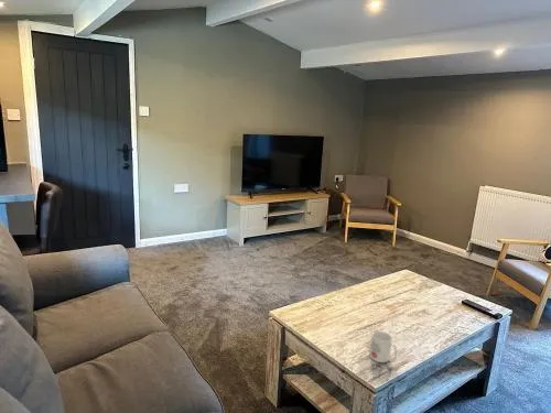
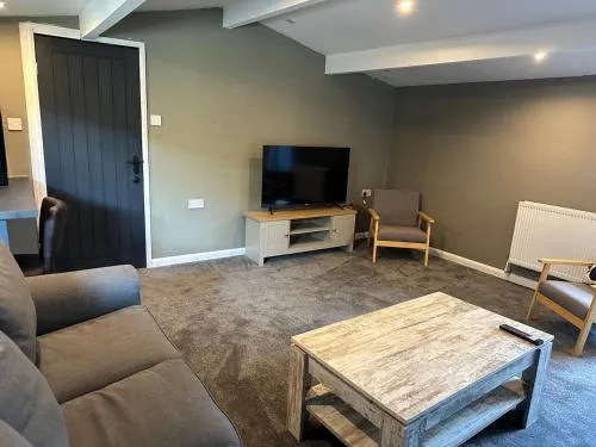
- mug [368,330,398,363]
